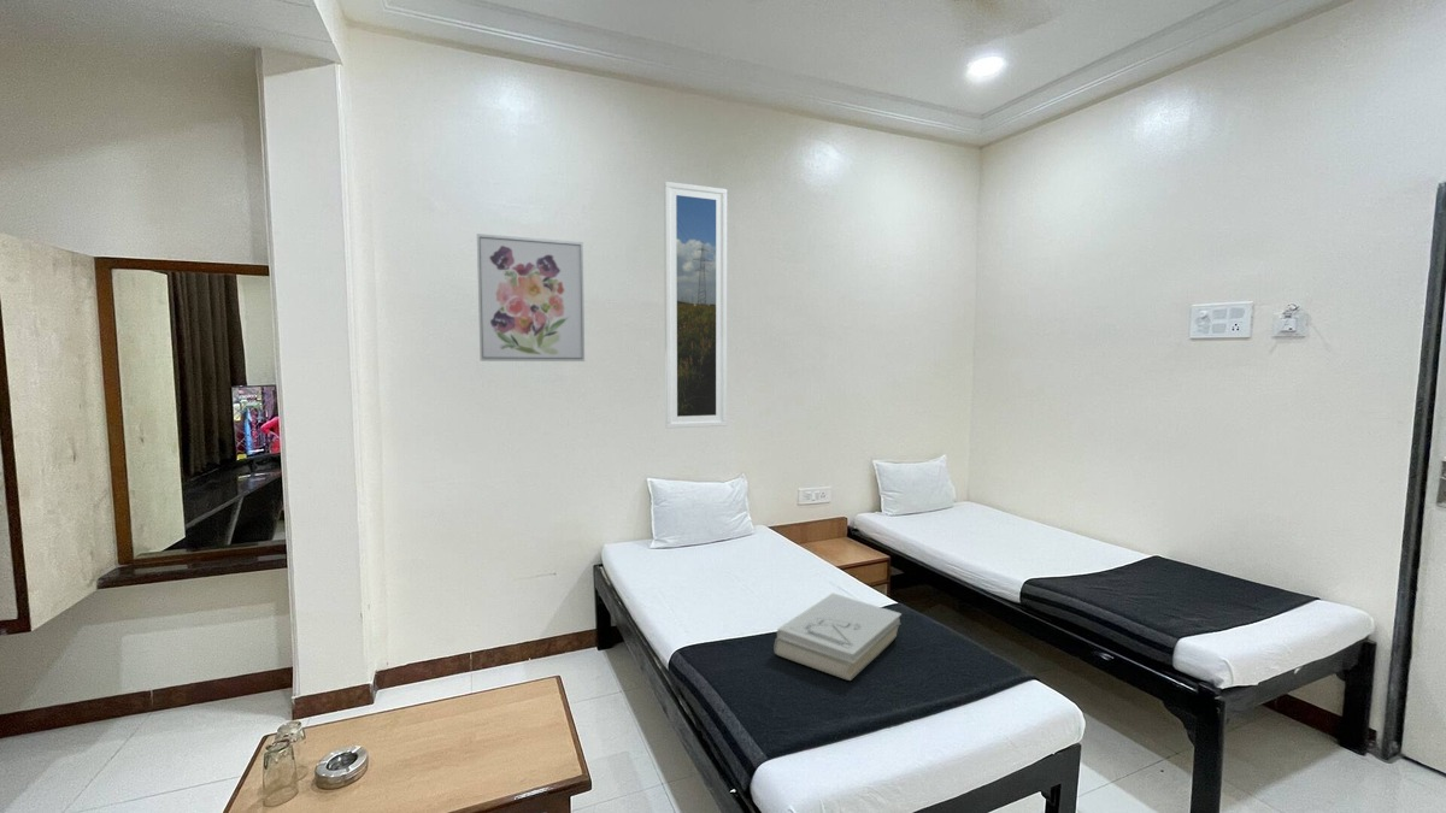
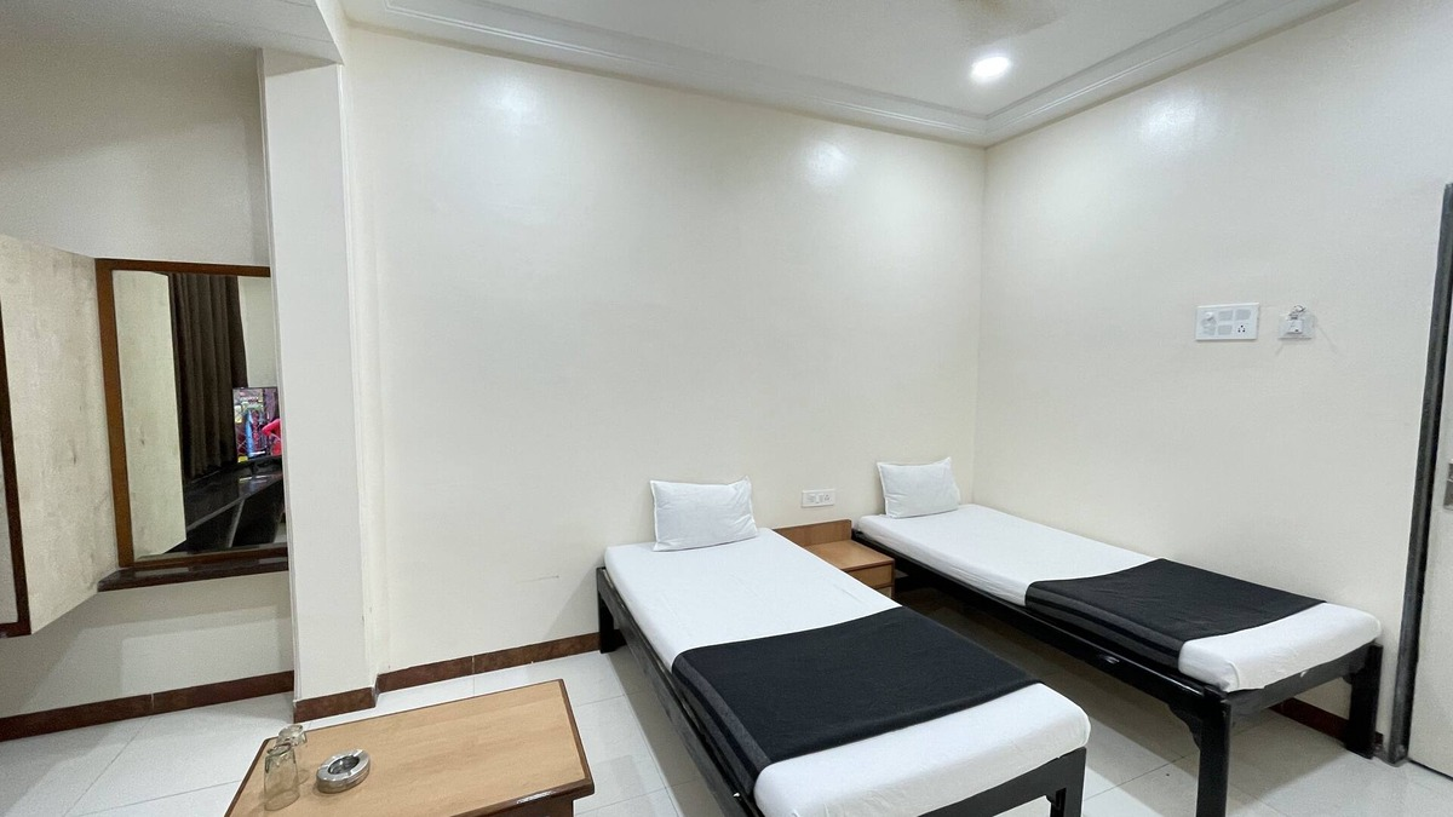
- wall art [476,232,586,363]
- books [772,593,903,682]
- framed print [663,181,728,430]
